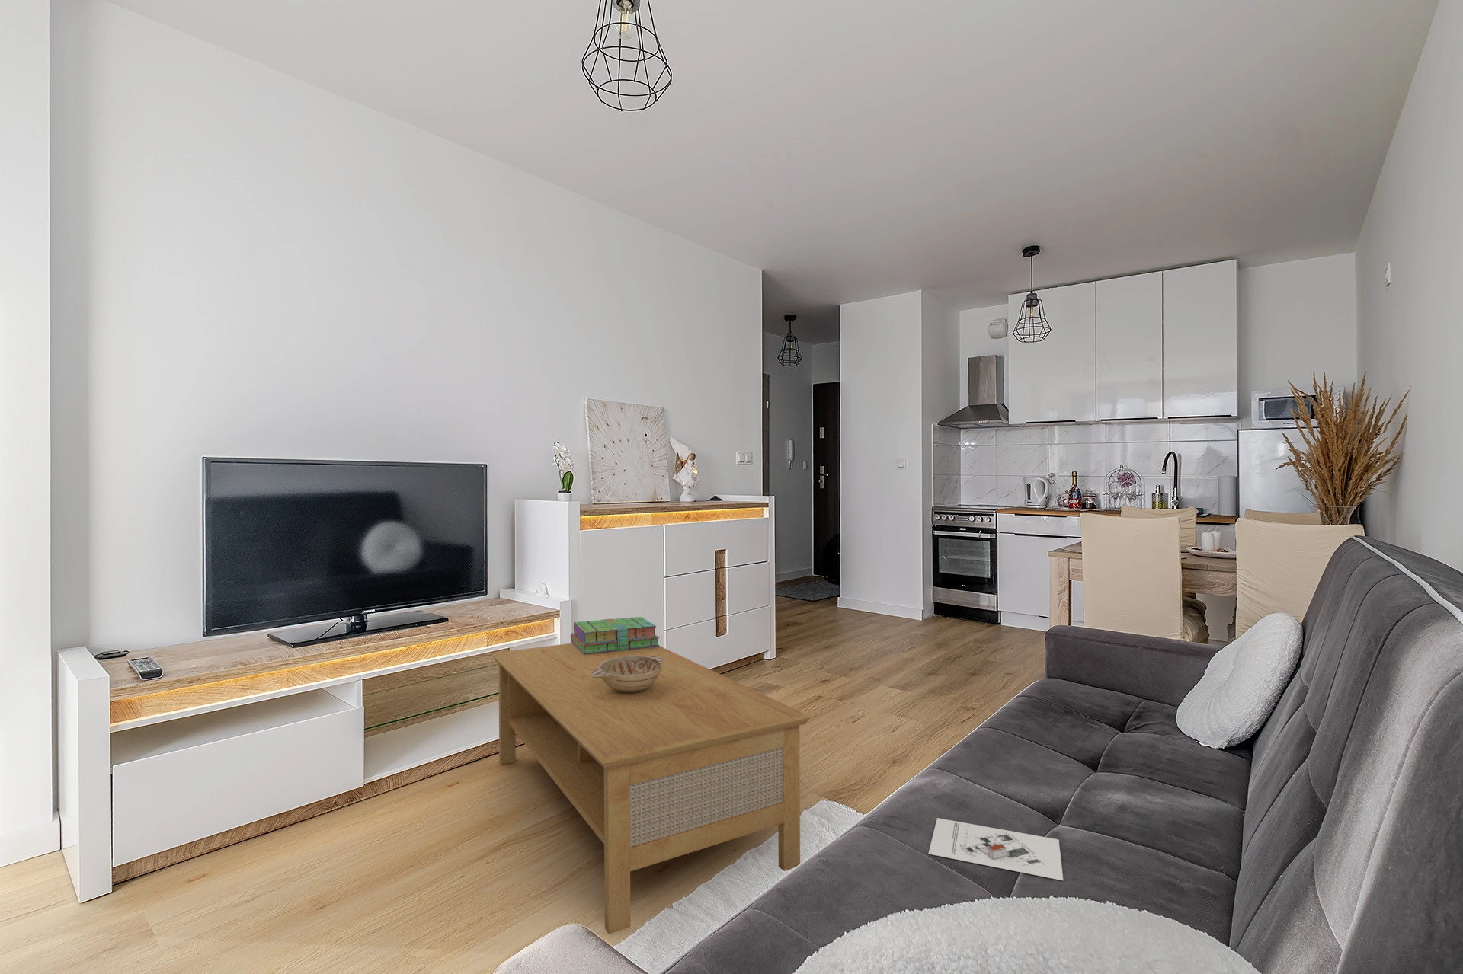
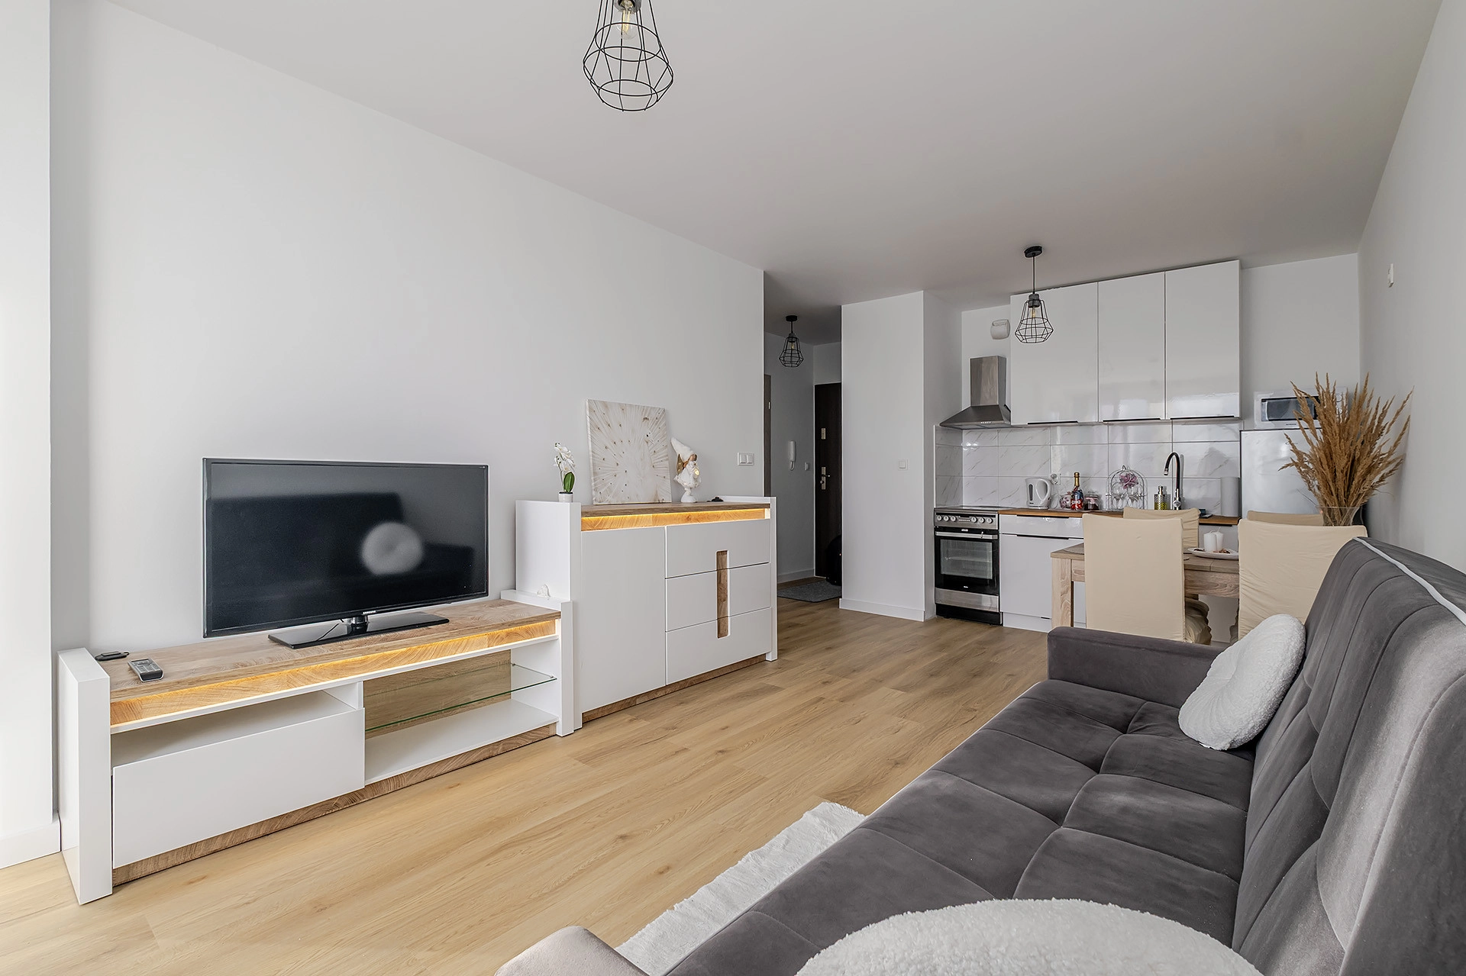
- stack of books [570,616,660,654]
- coffee table [491,642,810,935]
- architectural model [928,817,1064,882]
- decorative bowl [591,655,666,692]
